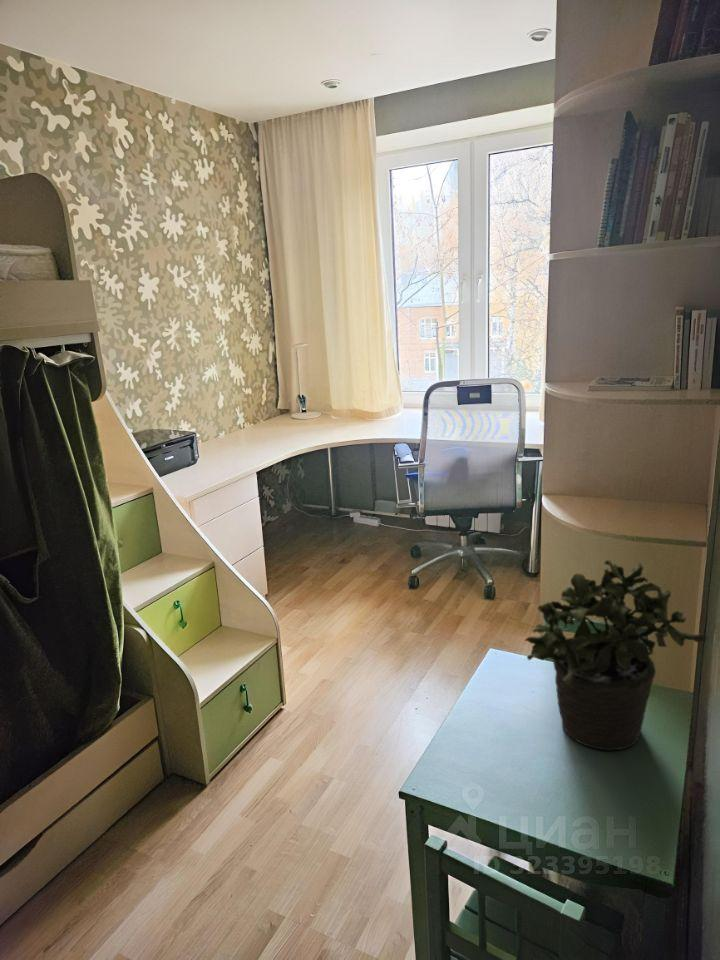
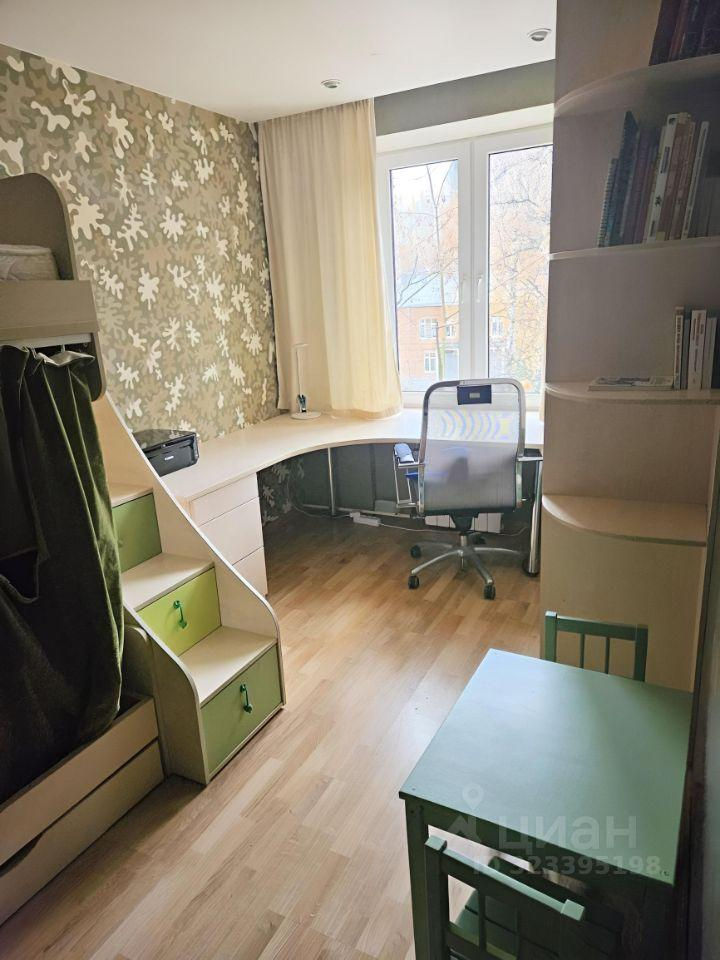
- potted plant [523,559,708,752]
